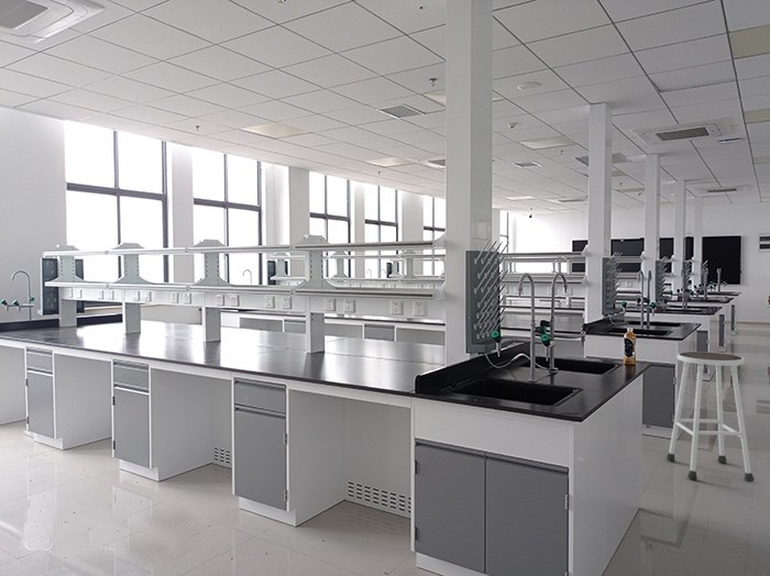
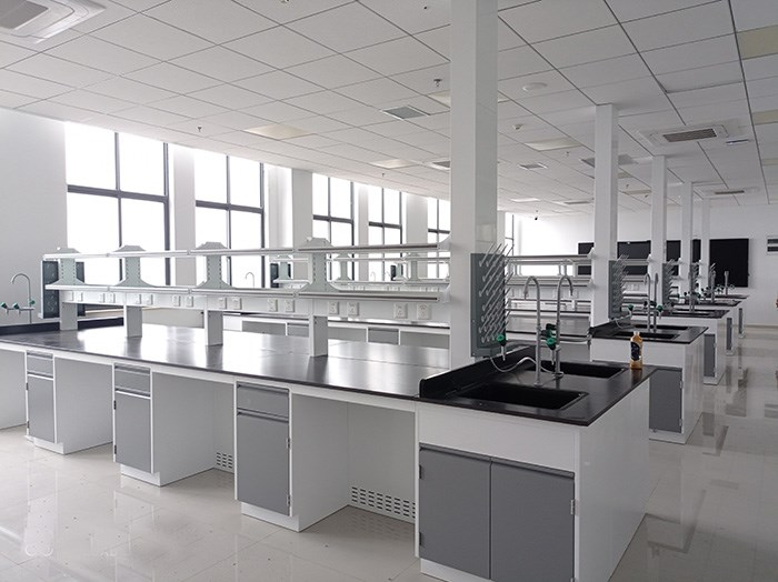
- stool [666,351,756,483]
